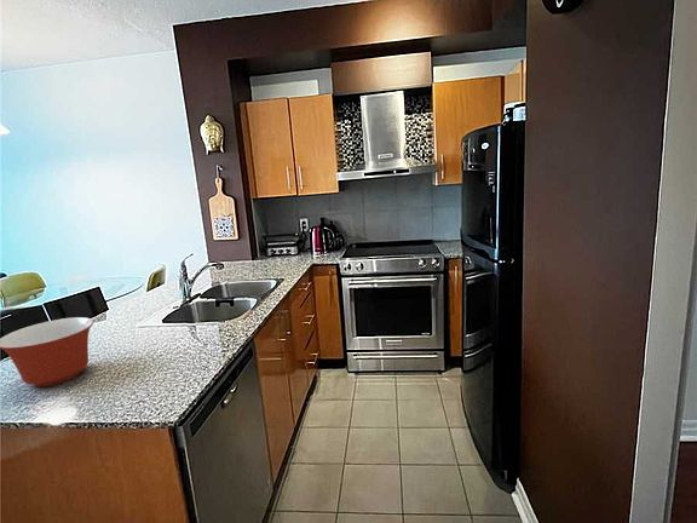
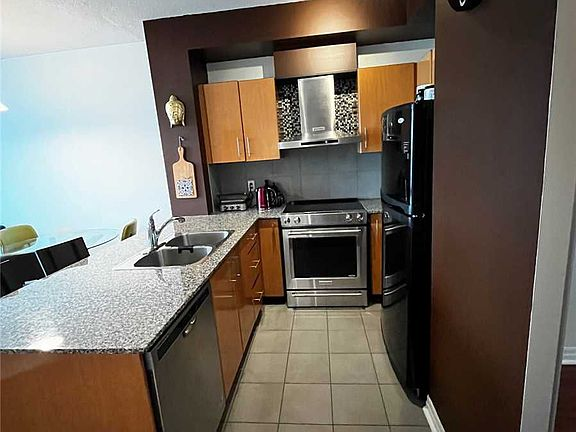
- mixing bowl [0,316,94,387]
